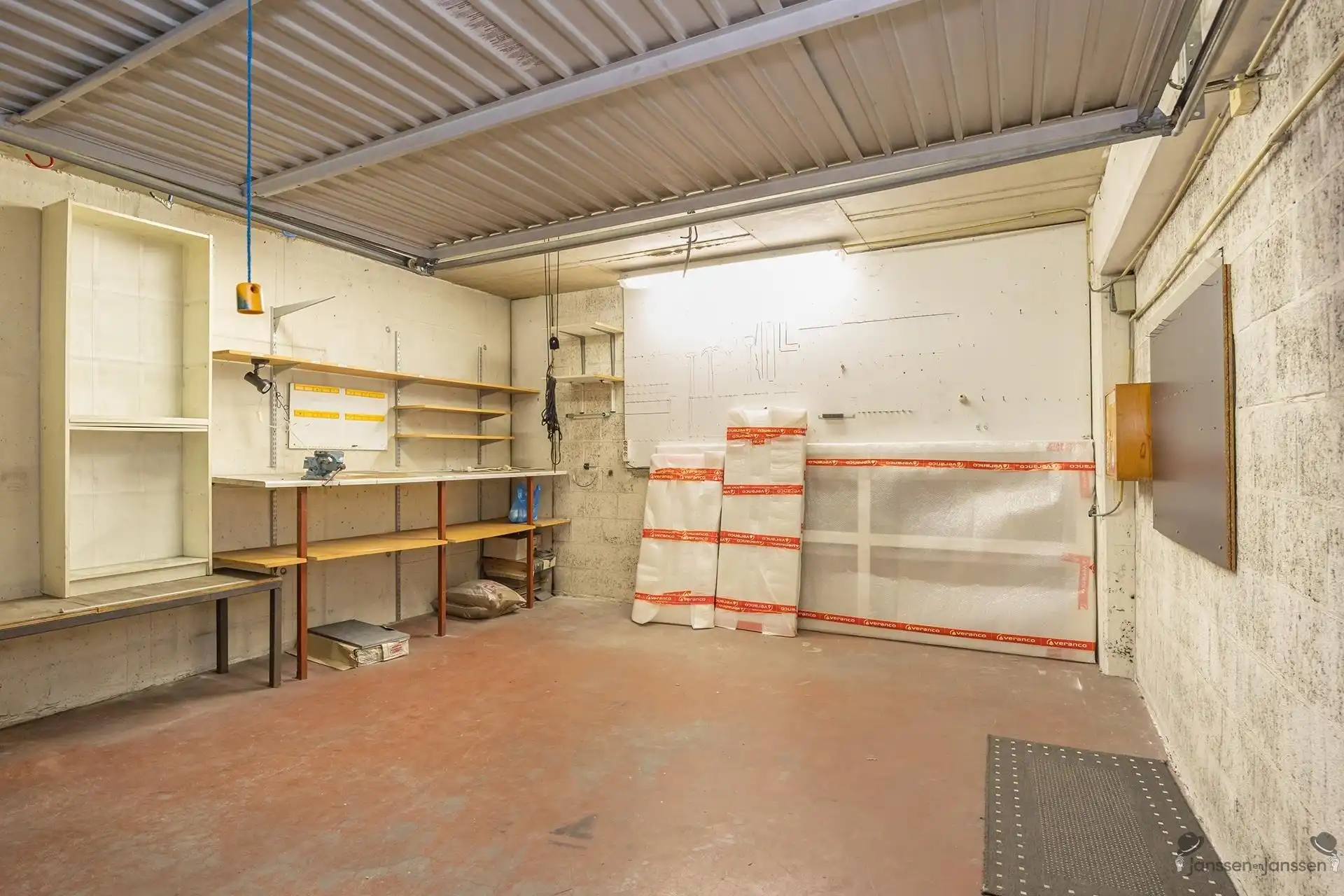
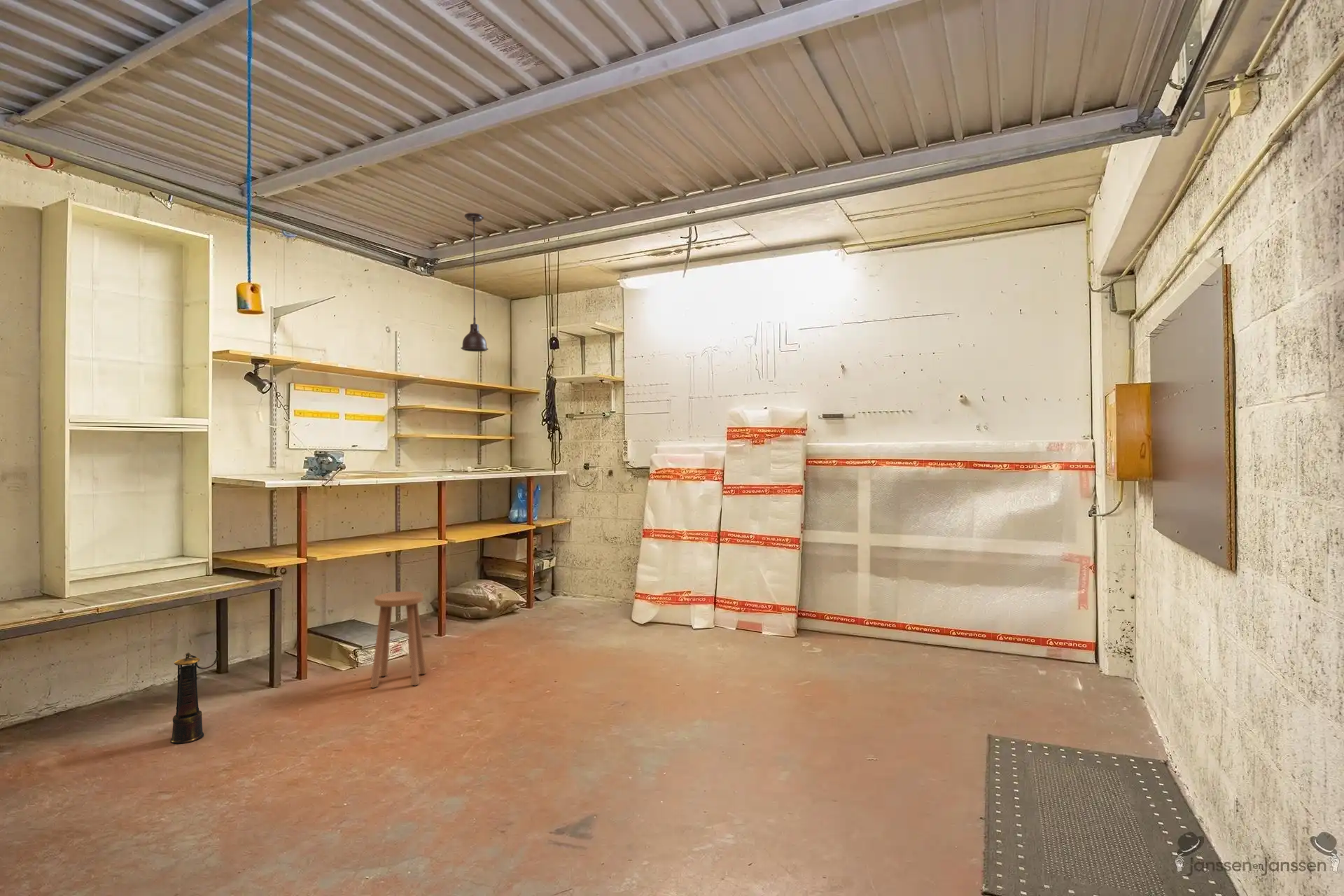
+ light fixture [461,212,489,352]
+ stool [370,591,427,689]
+ lantern [170,650,220,745]
